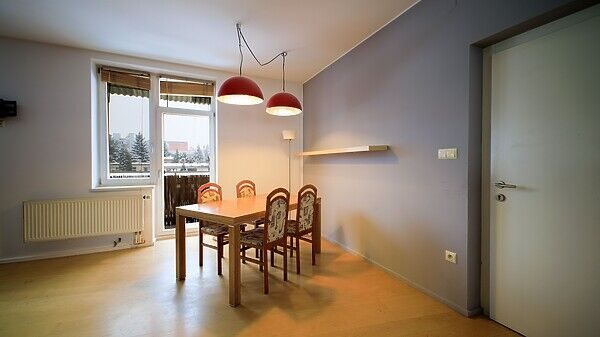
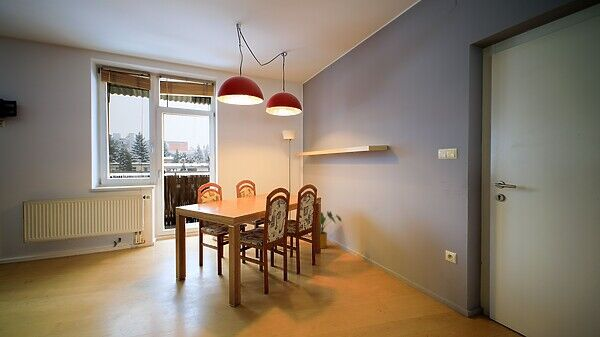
+ house plant [320,210,342,249]
